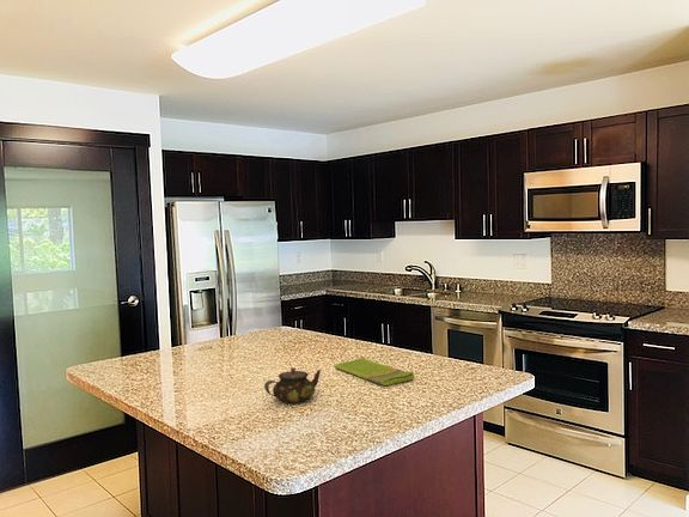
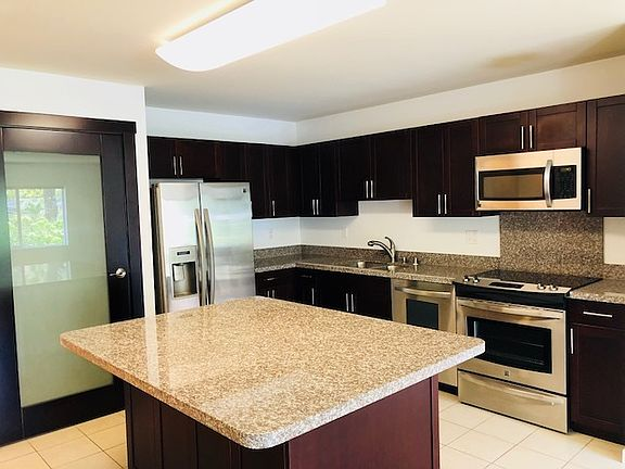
- dish towel [334,355,415,387]
- teapot [263,366,322,405]
